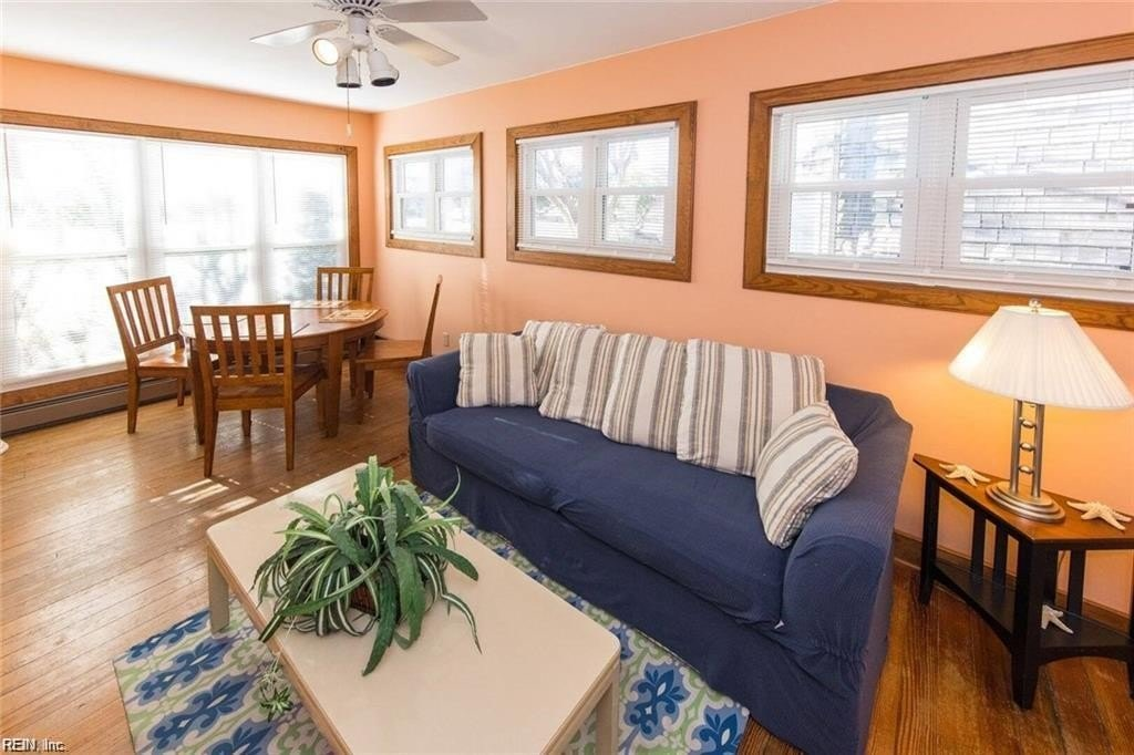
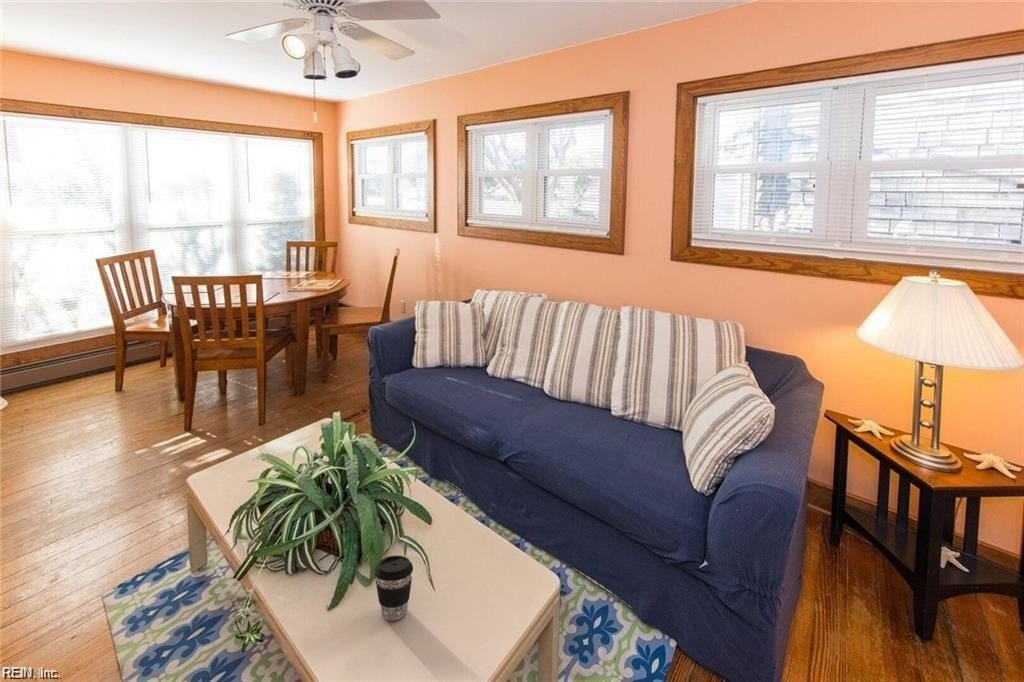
+ coffee cup [374,554,414,621]
